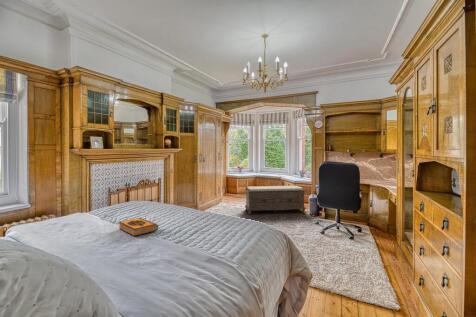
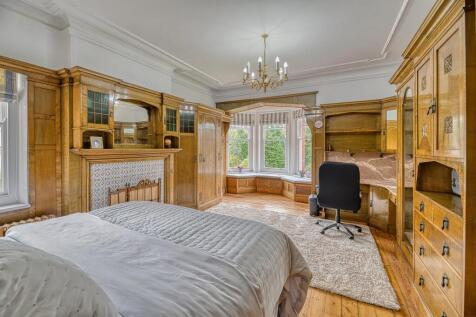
- bench [244,185,307,216]
- hardback book [118,217,159,237]
